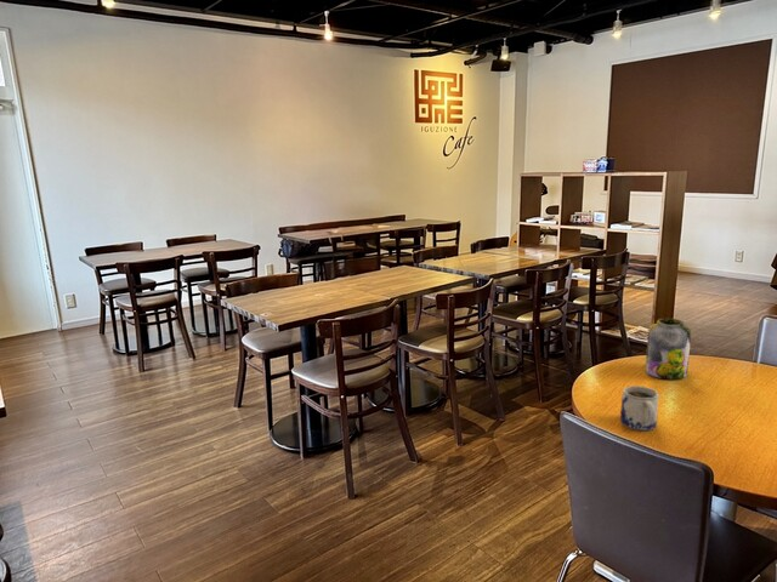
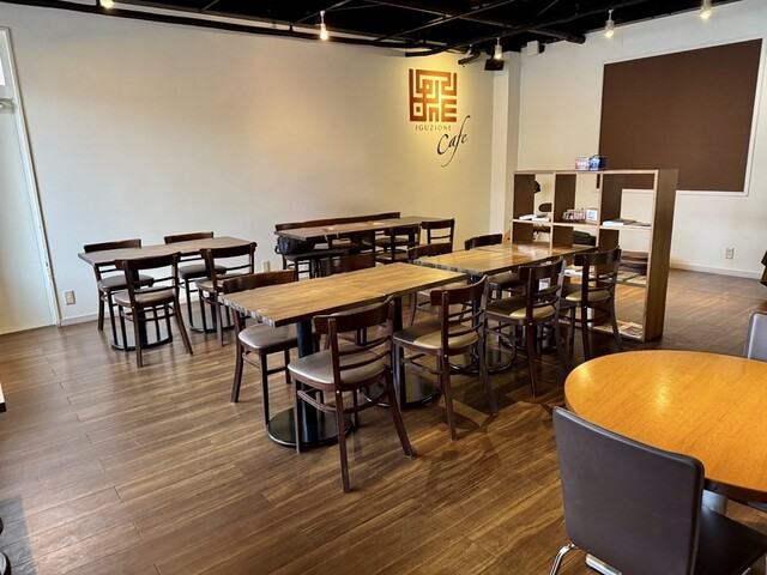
- mug [619,384,659,432]
- jar [645,318,692,381]
